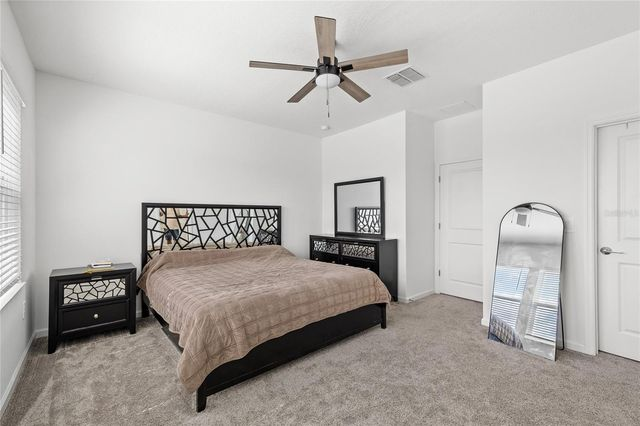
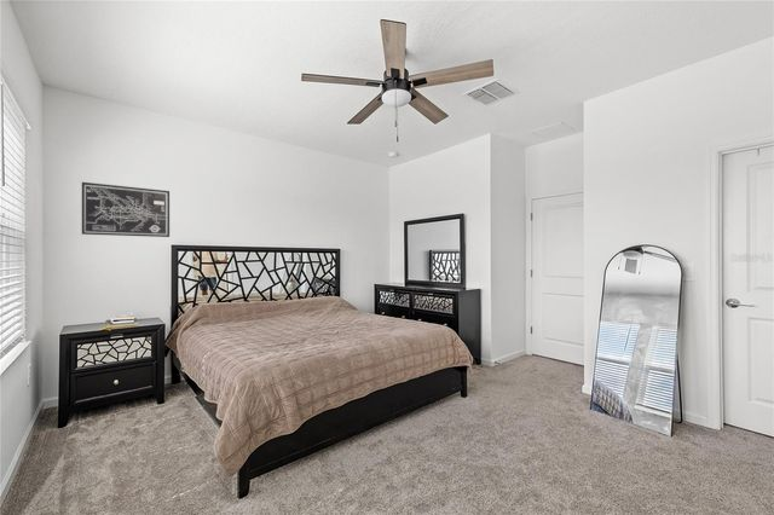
+ wall art [81,181,171,238]
